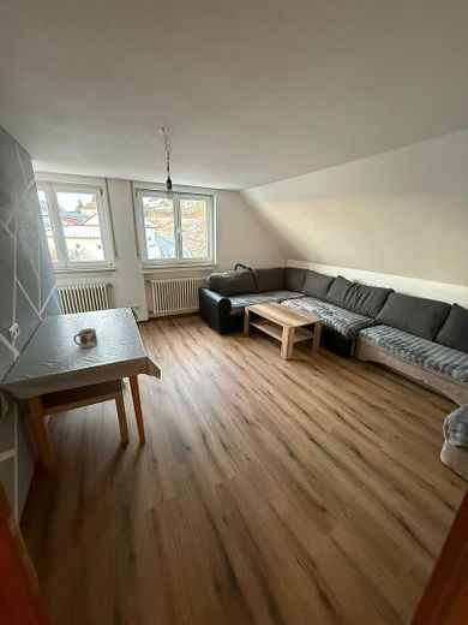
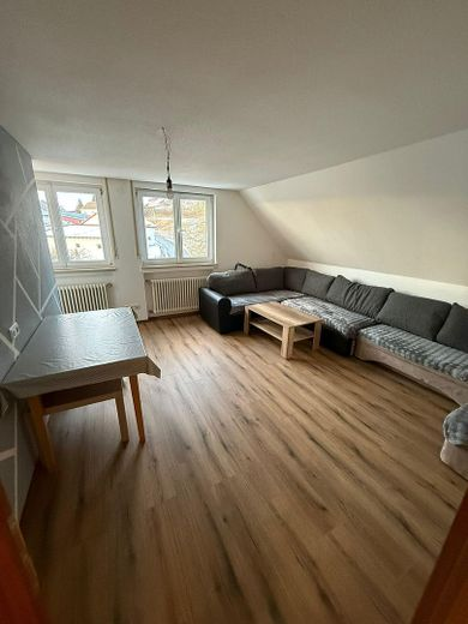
- mug [72,327,98,350]
